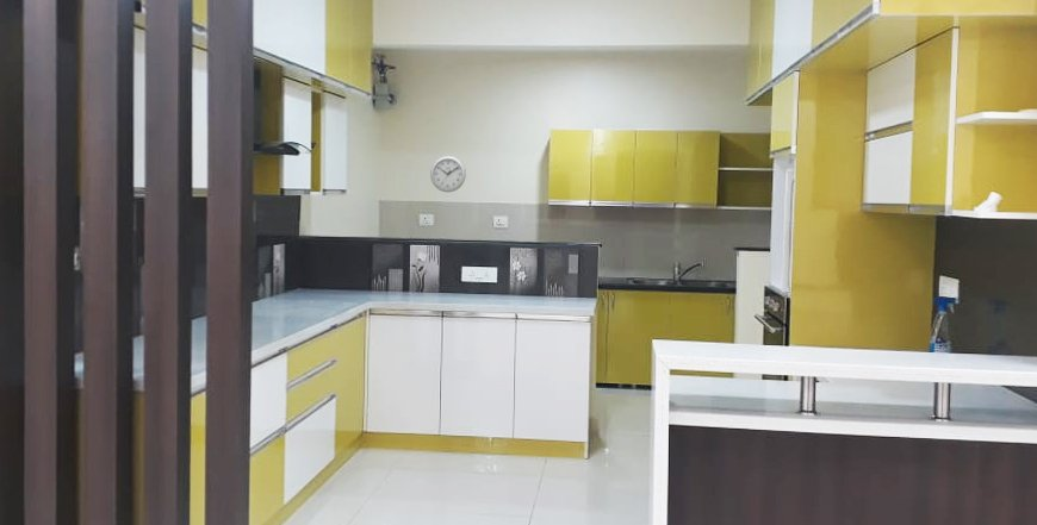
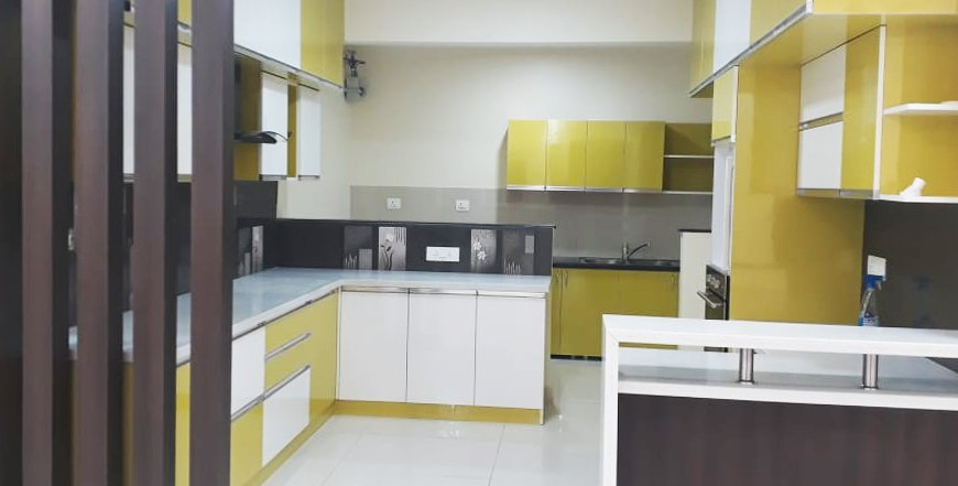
- wall clock [429,155,467,193]
